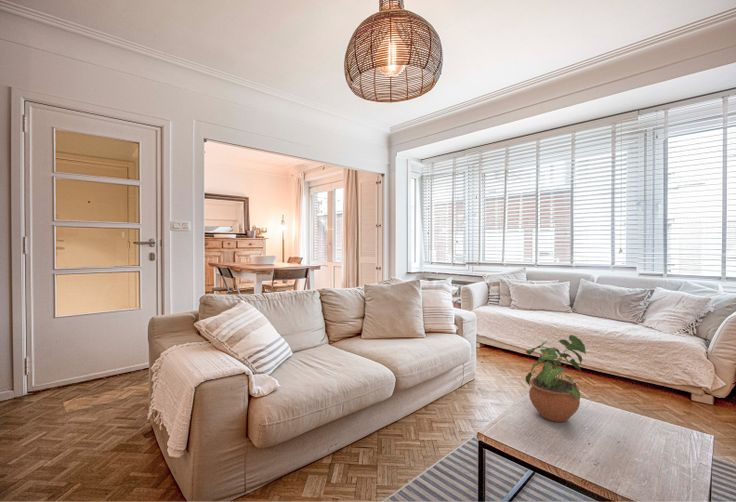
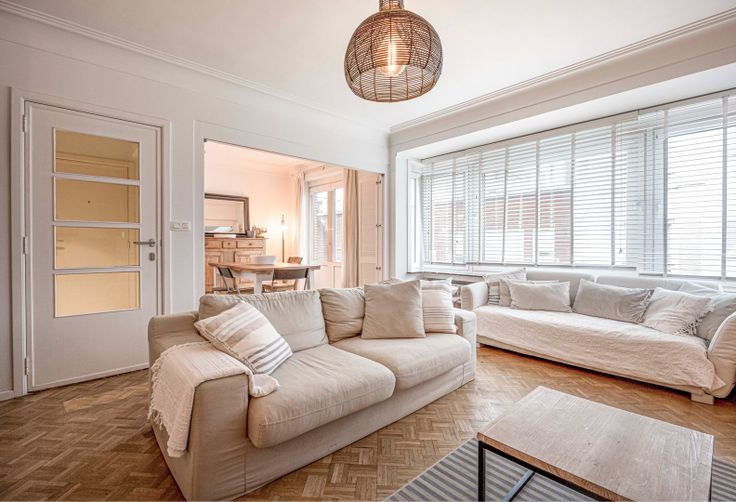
- potted plant [525,334,587,423]
